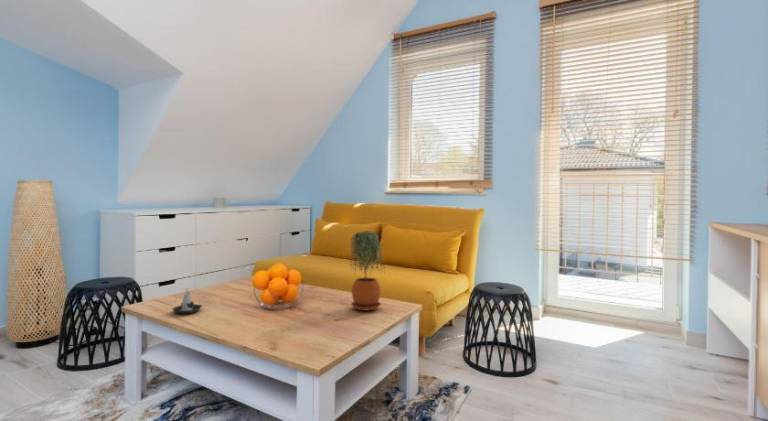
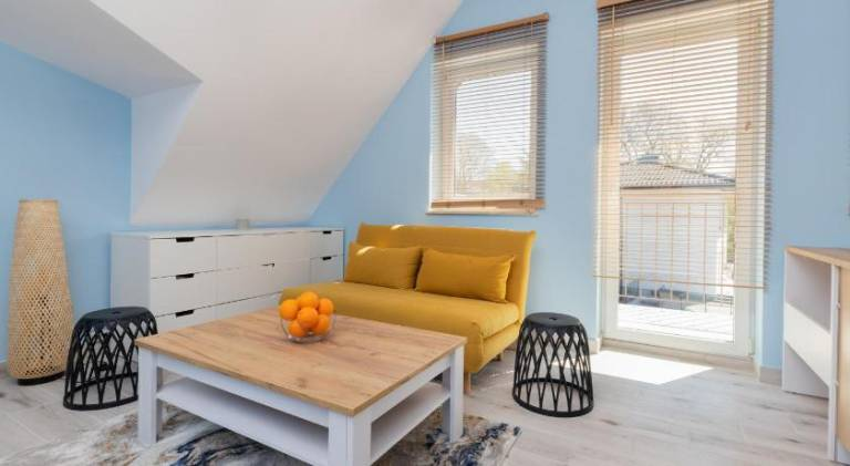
- potted plant [349,230,386,312]
- candle [171,288,204,314]
